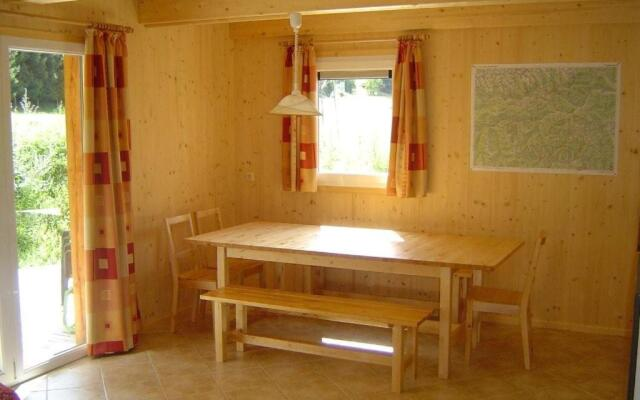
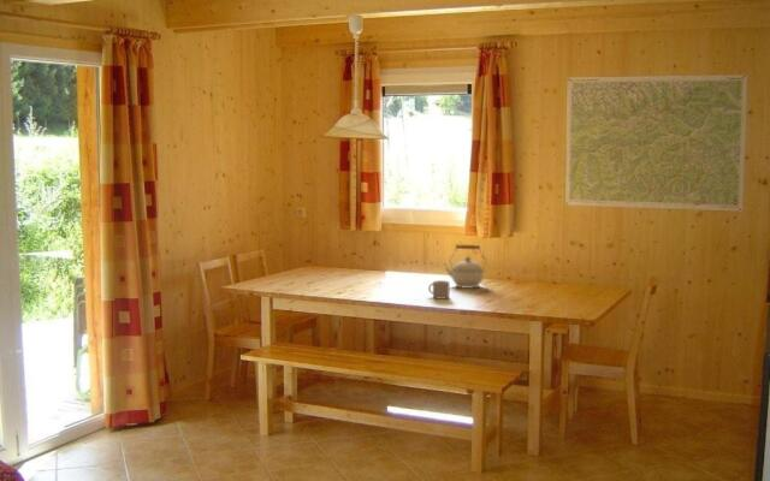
+ kettle [444,243,487,290]
+ mug [427,279,450,301]
